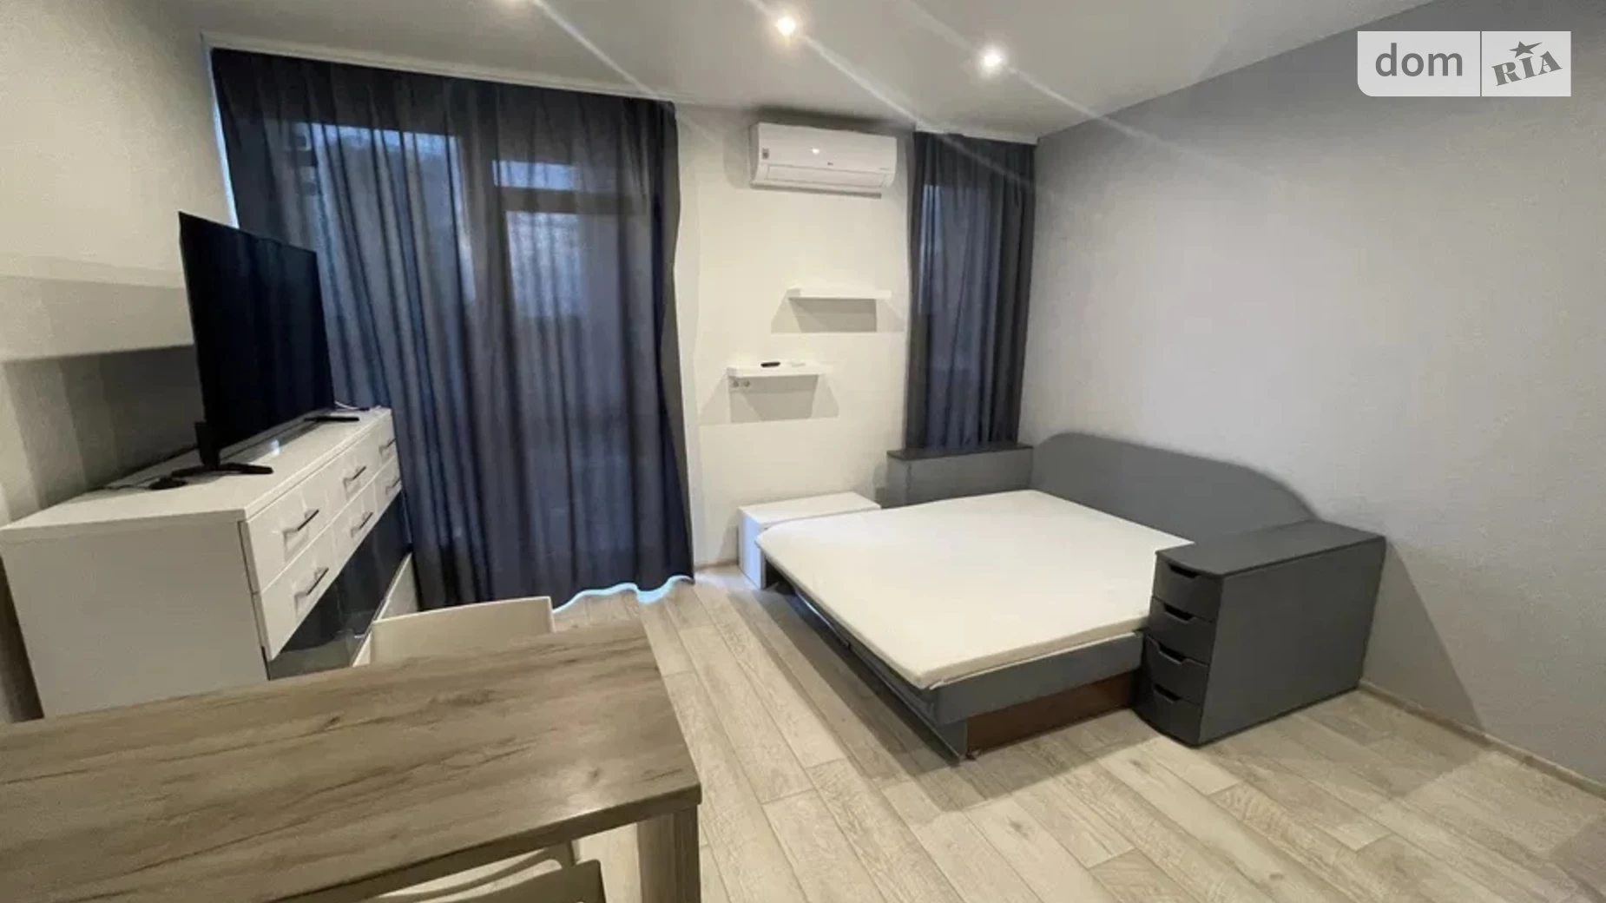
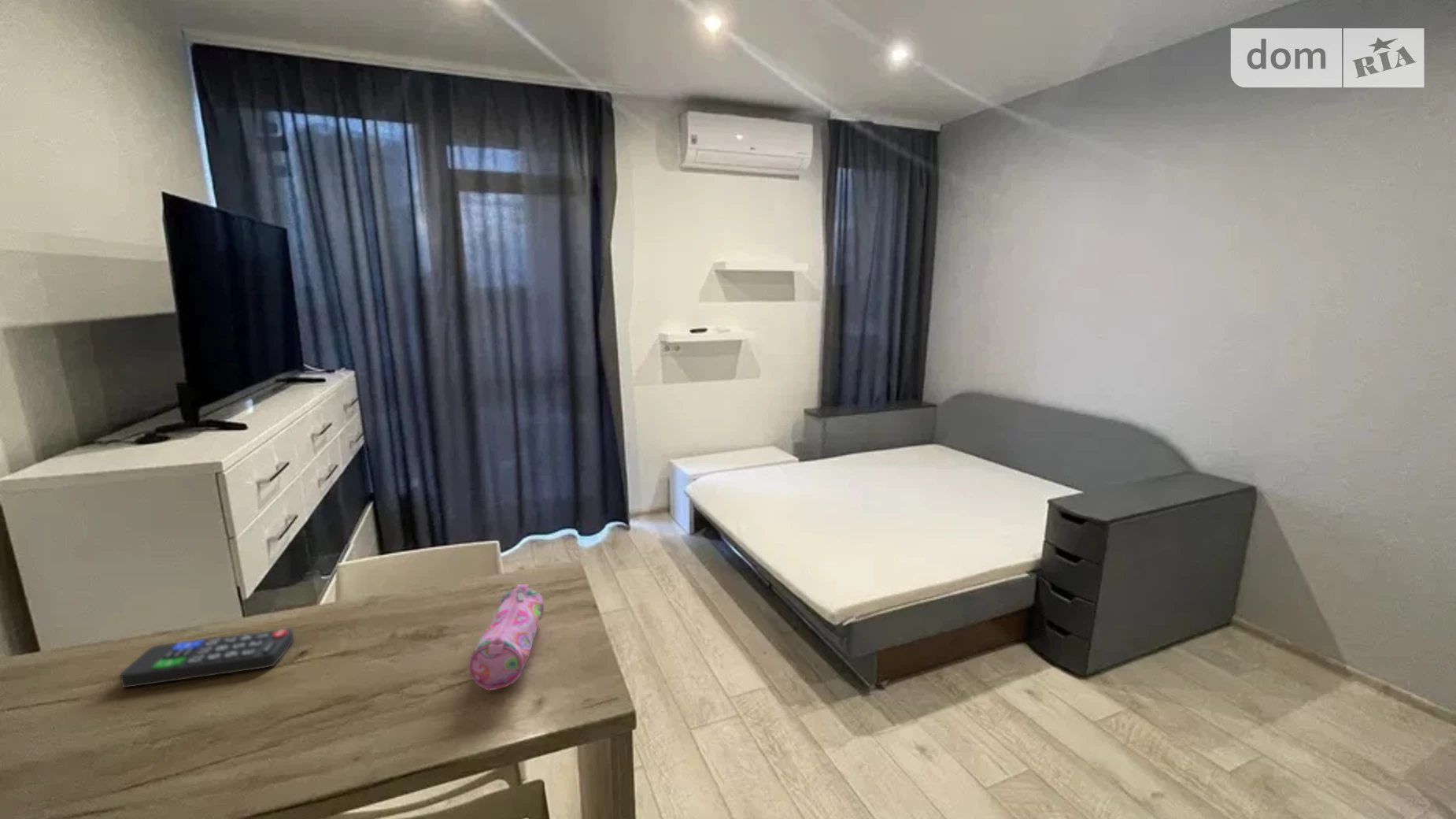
+ pencil case [467,584,545,691]
+ remote control [120,628,294,688]
